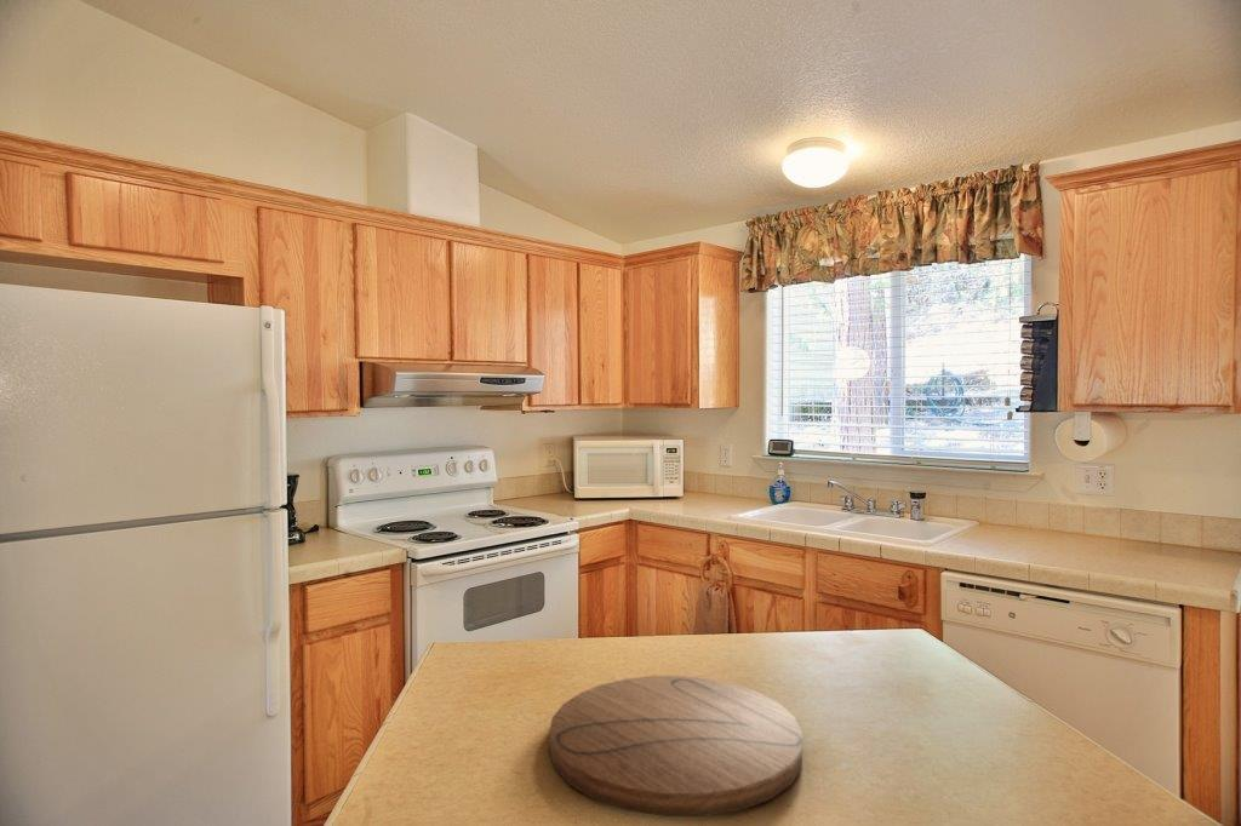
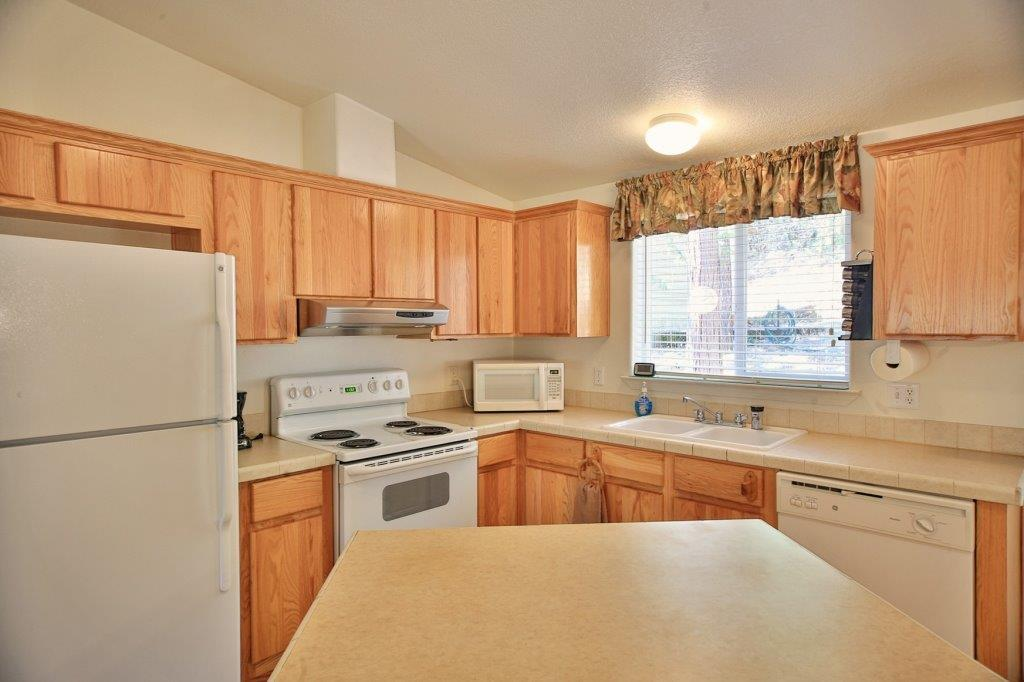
- cutting board [548,675,803,818]
